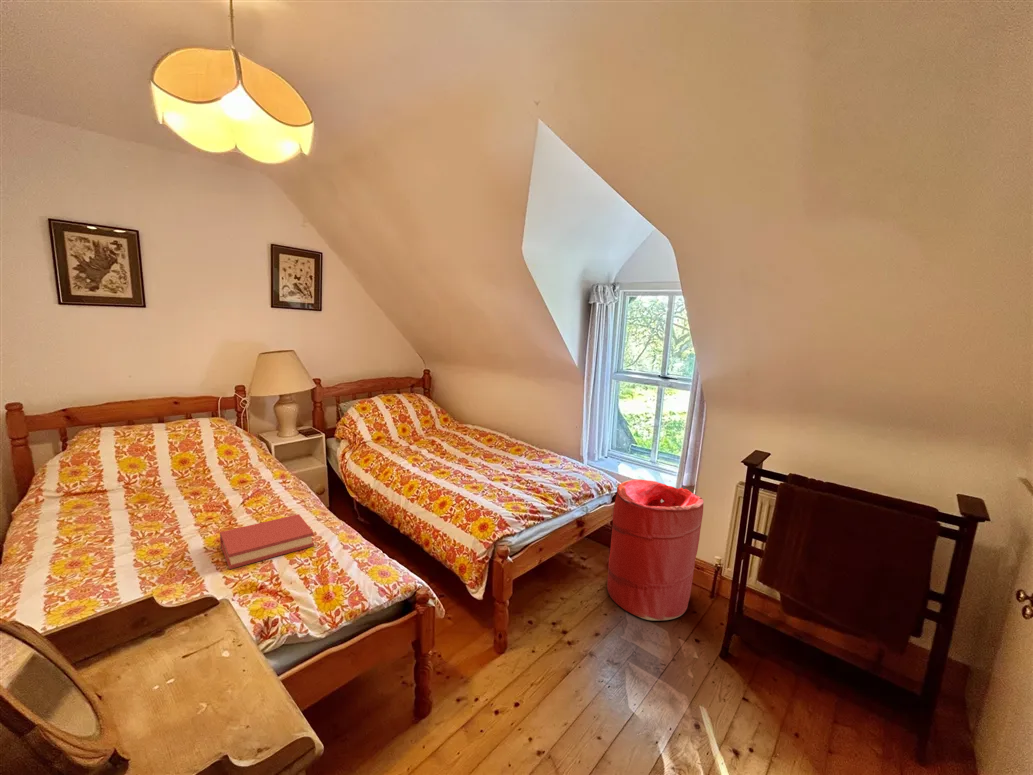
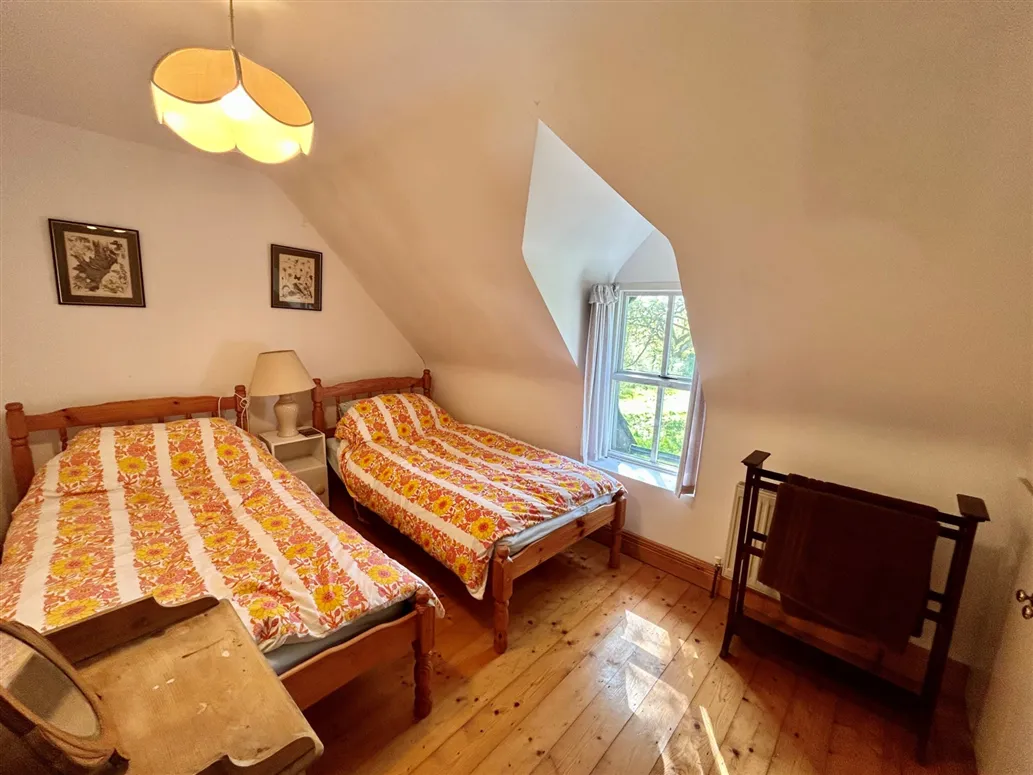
- laundry hamper [606,478,704,621]
- hardback book [219,513,315,570]
